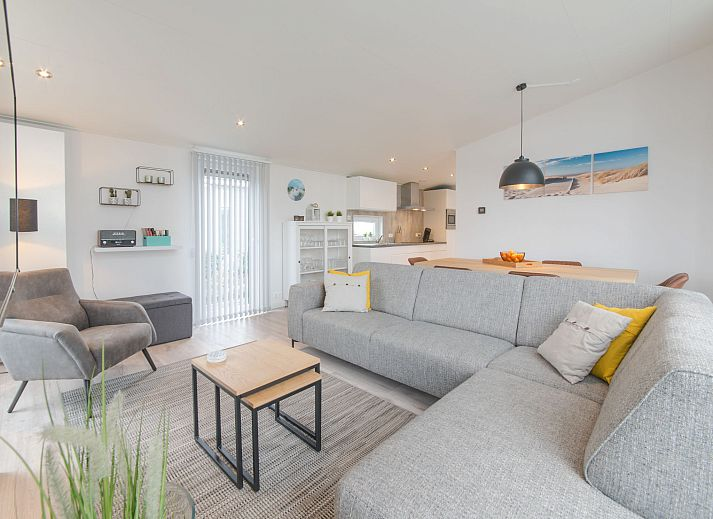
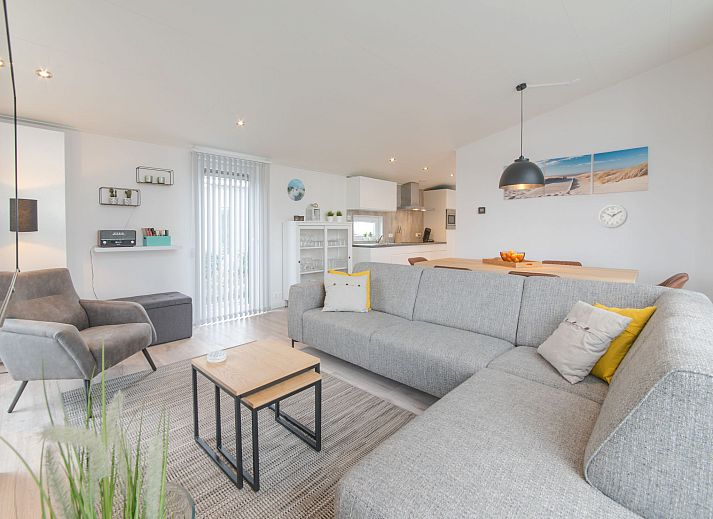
+ wall clock [597,203,628,229]
